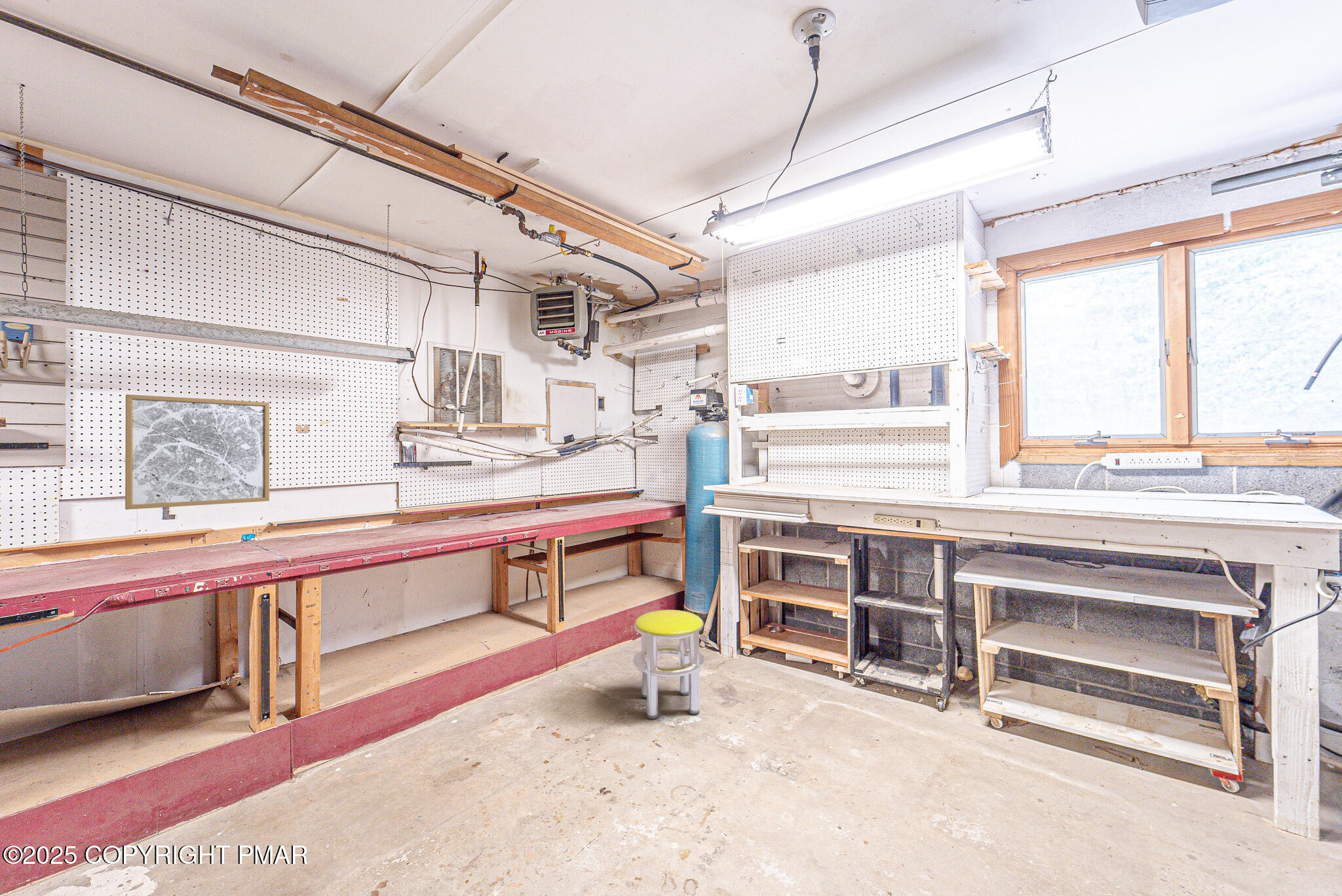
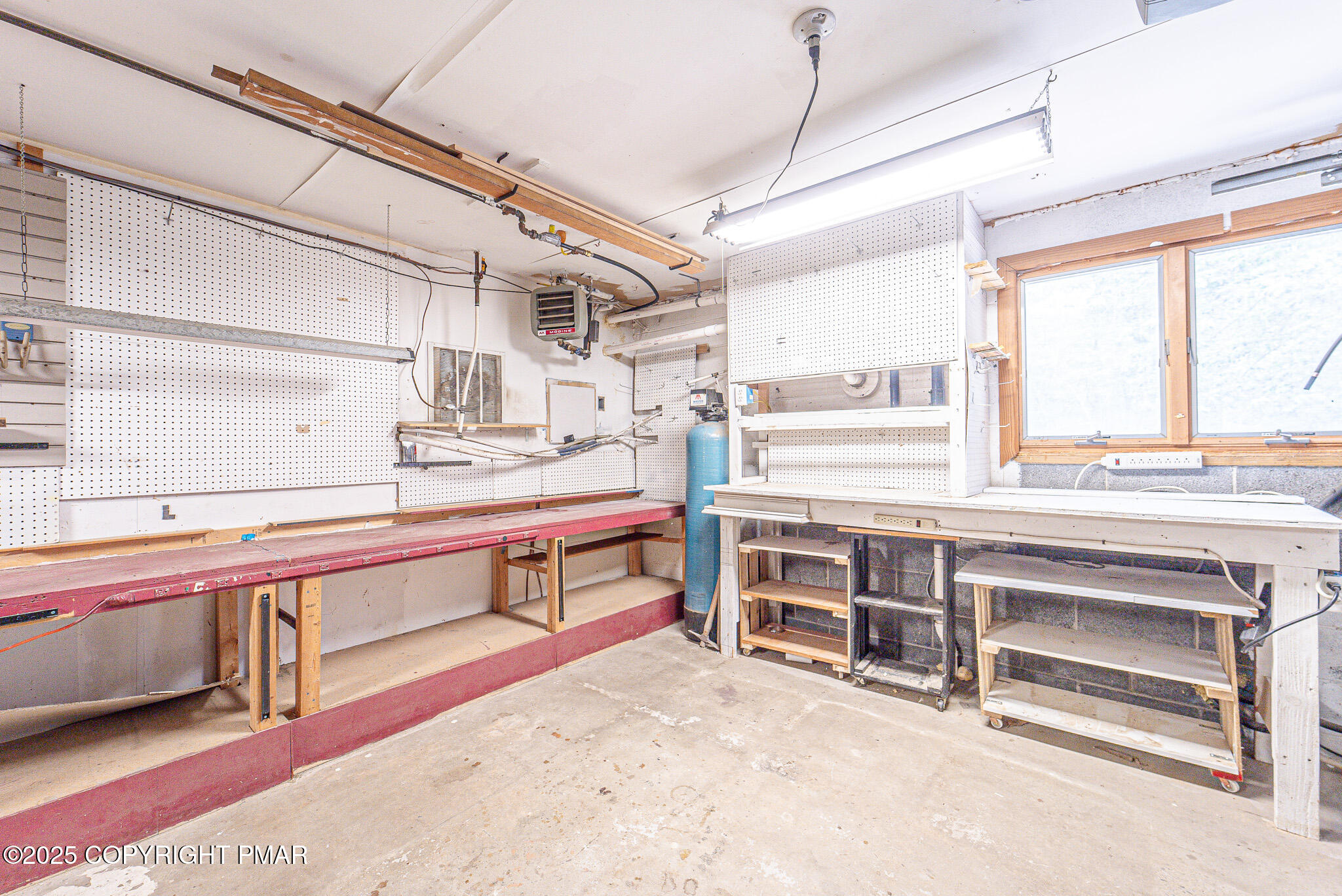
- stool [632,609,706,720]
- wall art [125,394,270,510]
